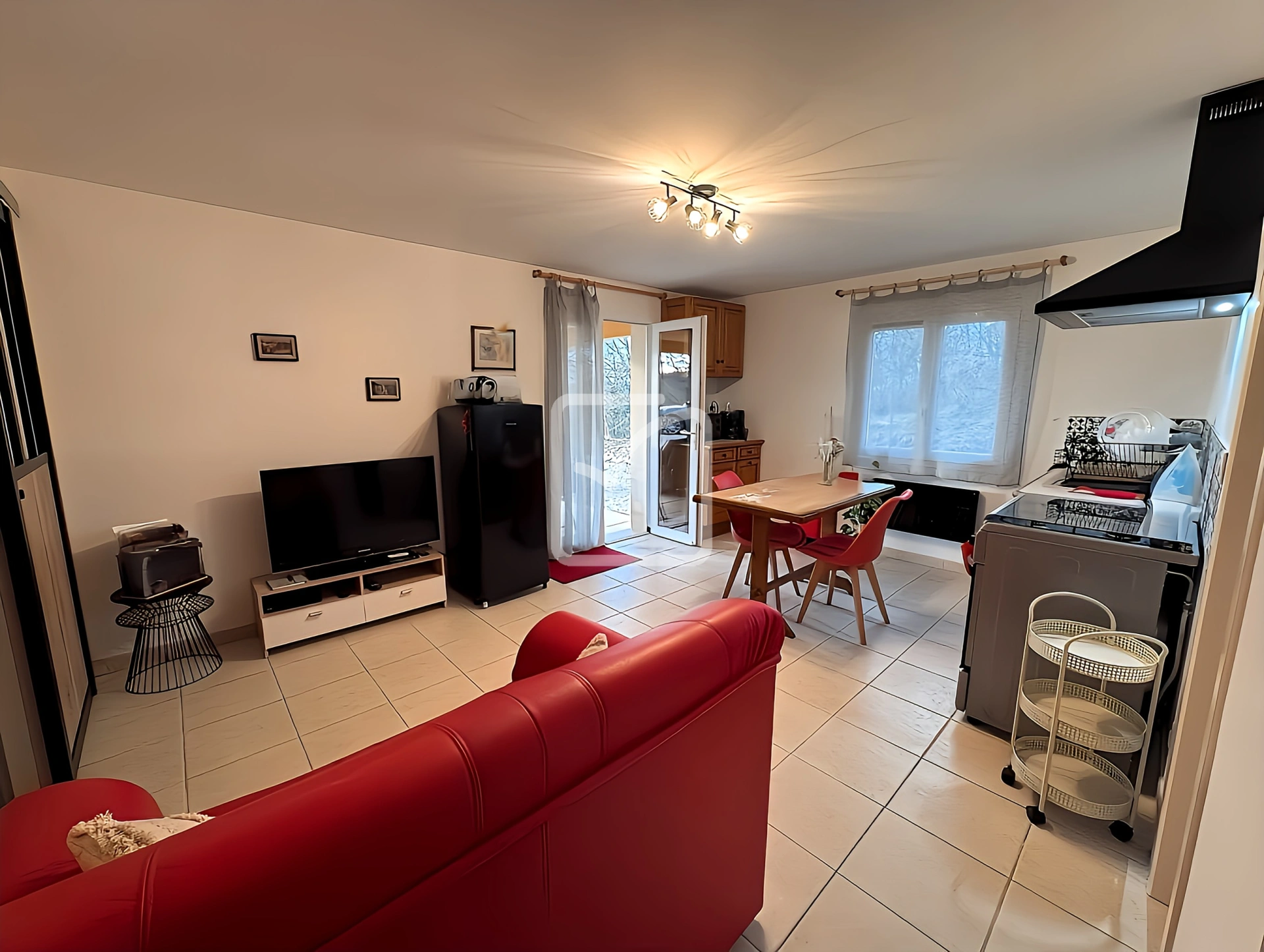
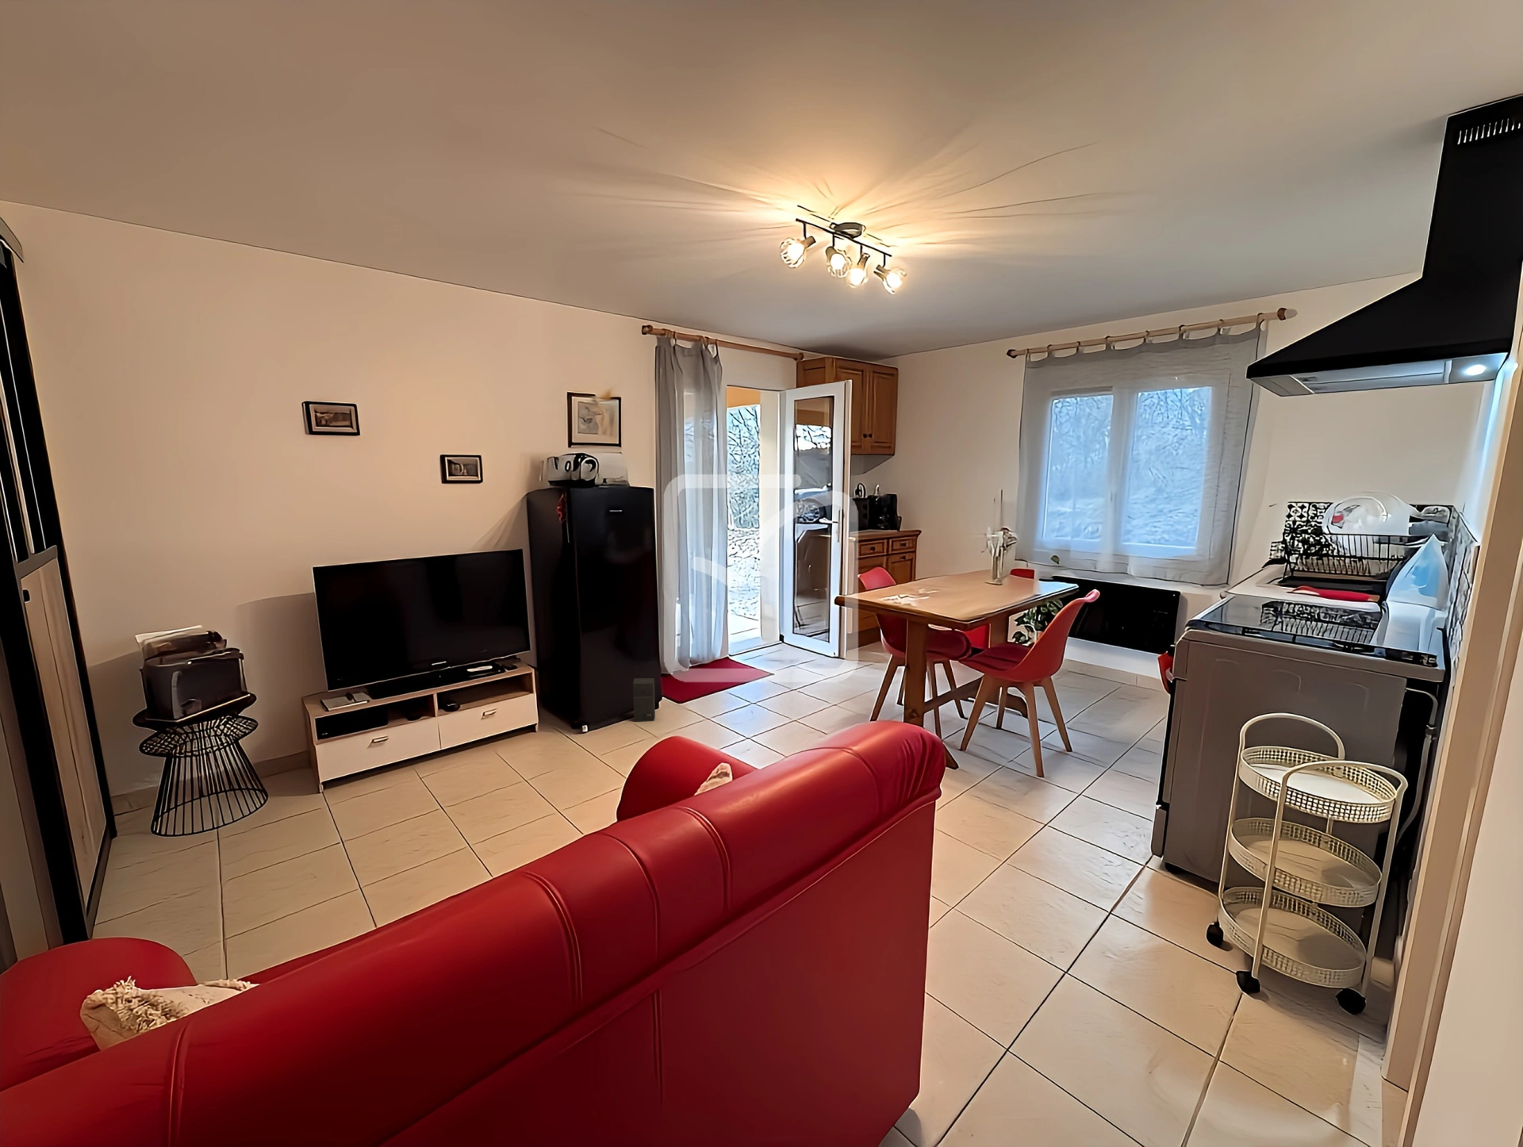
+ speaker [633,677,655,722]
